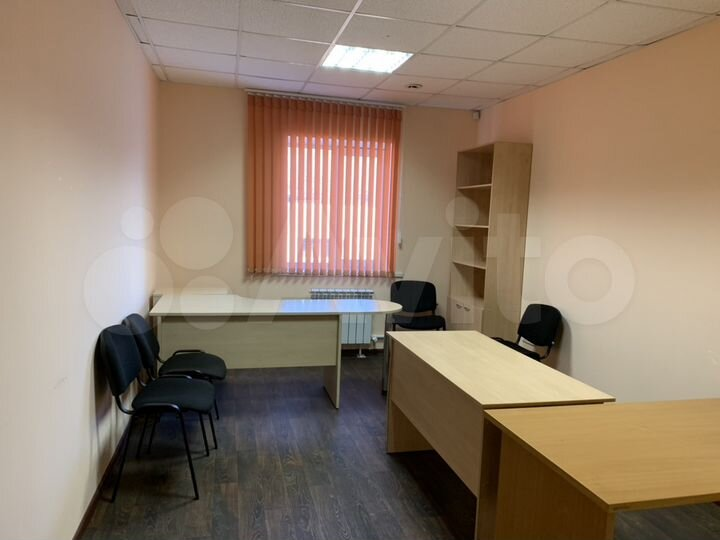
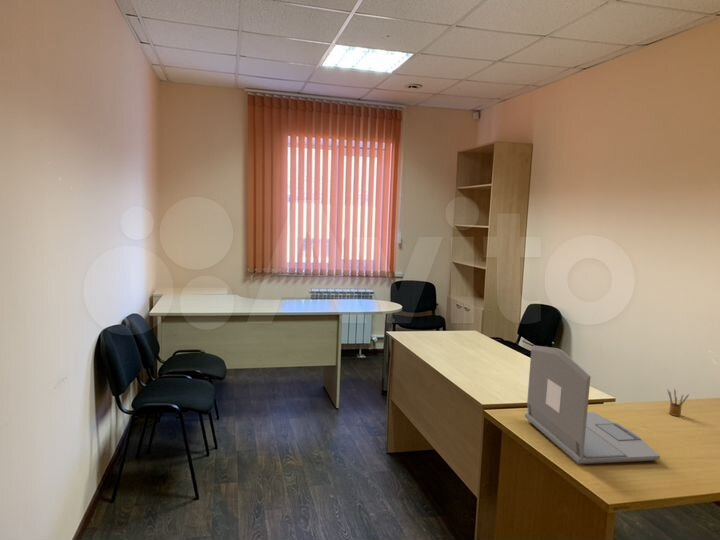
+ laptop [524,345,661,465]
+ pencil box [667,388,690,417]
